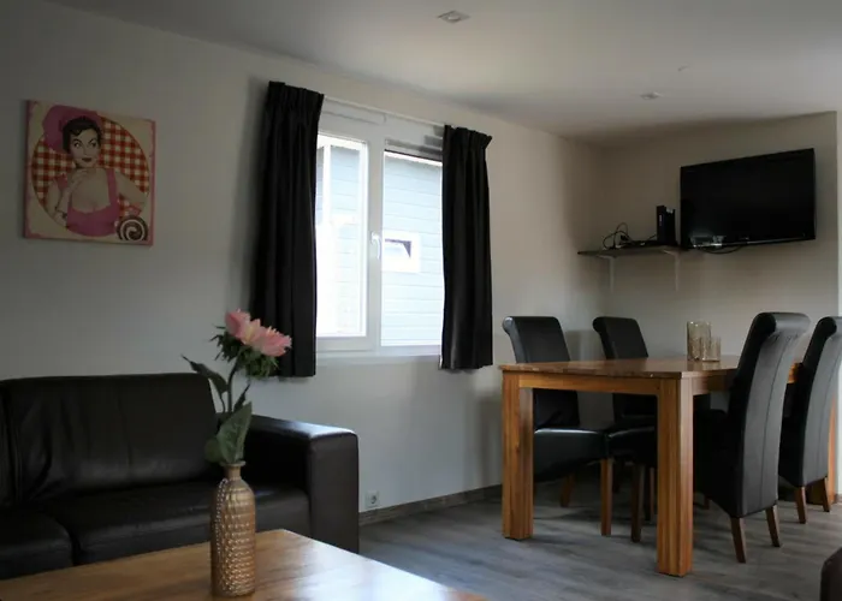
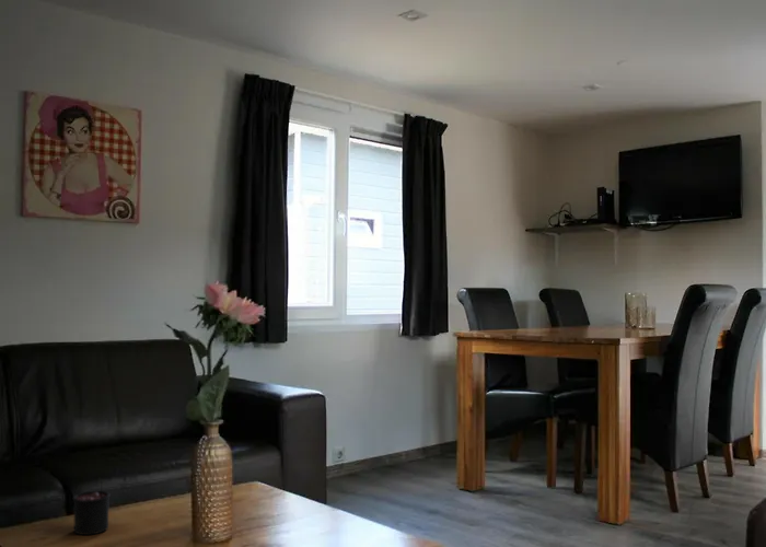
+ candle [71,480,112,536]
